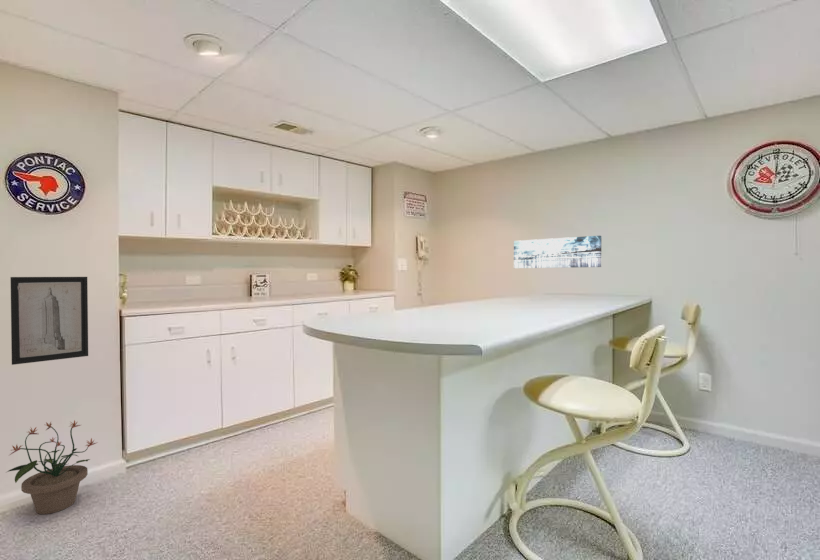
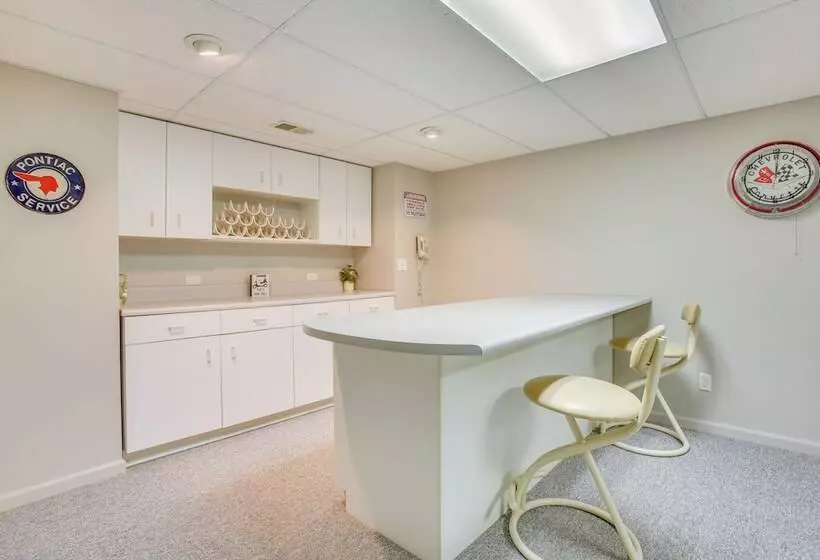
- potted plant [6,419,99,515]
- wall art [513,235,602,269]
- wall art [9,276,89,366]
